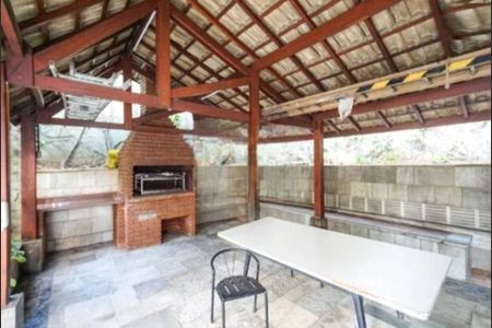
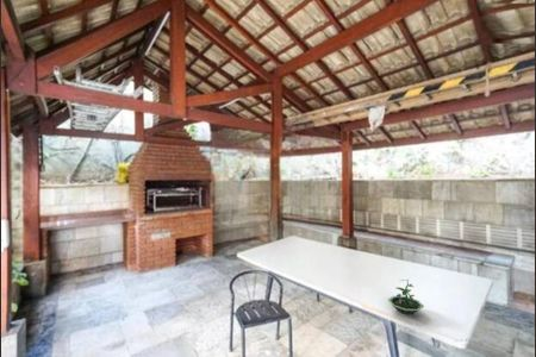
+ terrarium [387,278,425,315]
